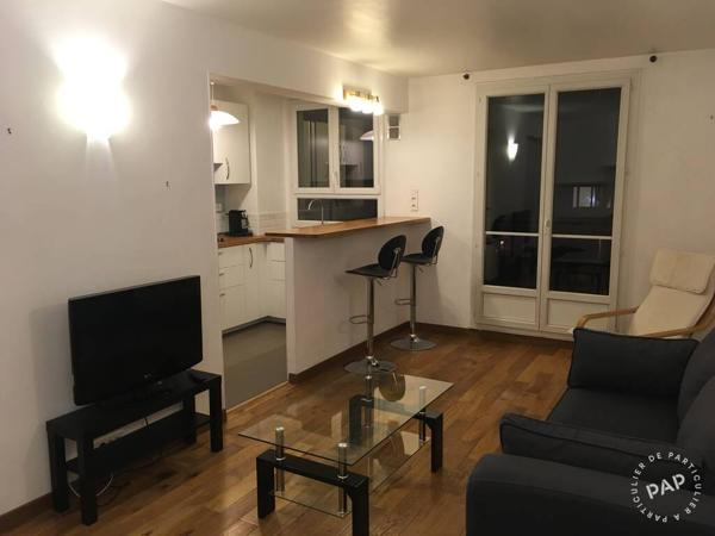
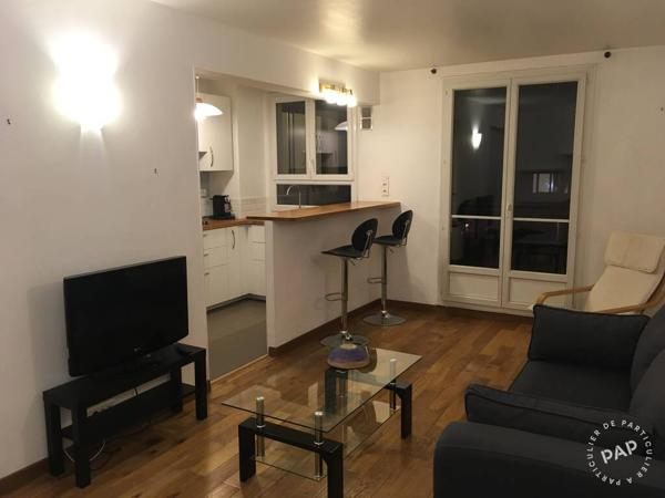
+ decorative bowl [327,343,370,370]
